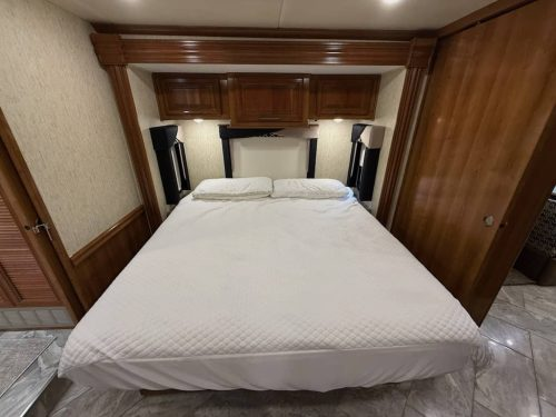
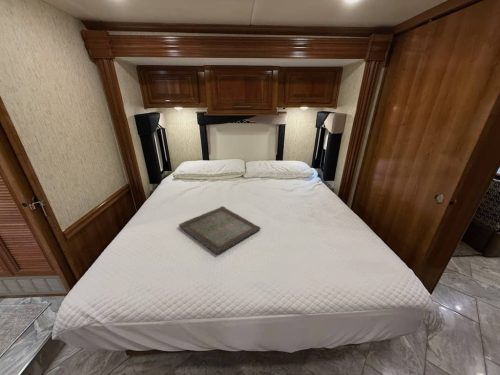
+ serving tray [178,205,262,255]
